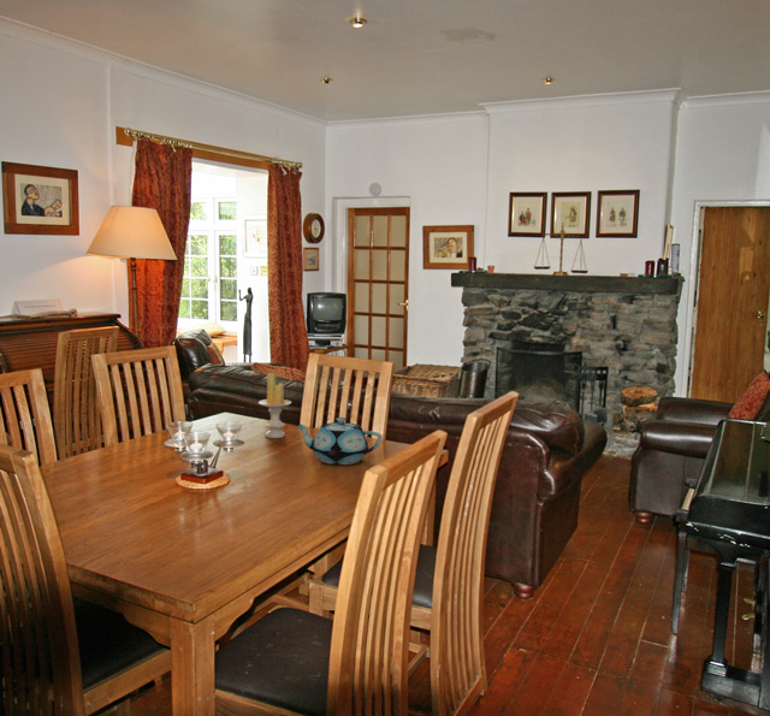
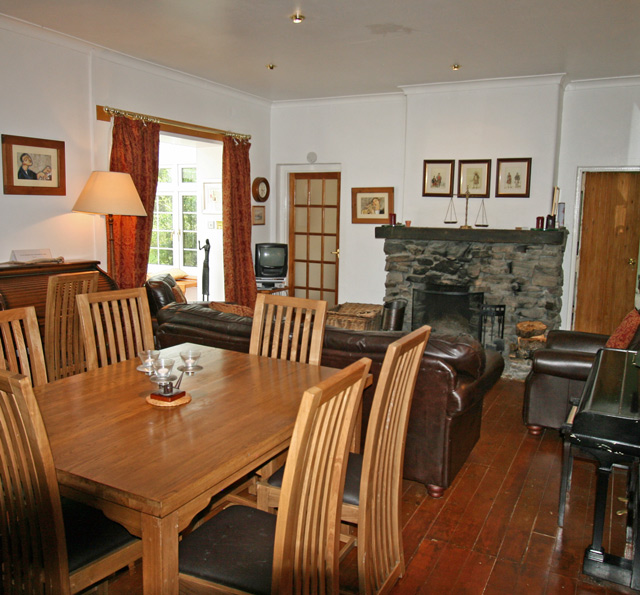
- teapot [294,416,384,466]
- candle [257,372,292,439]
